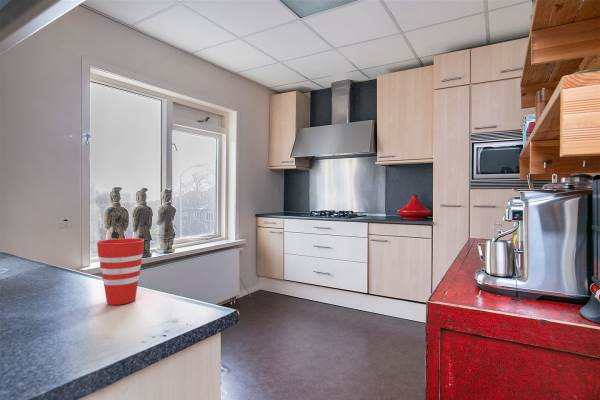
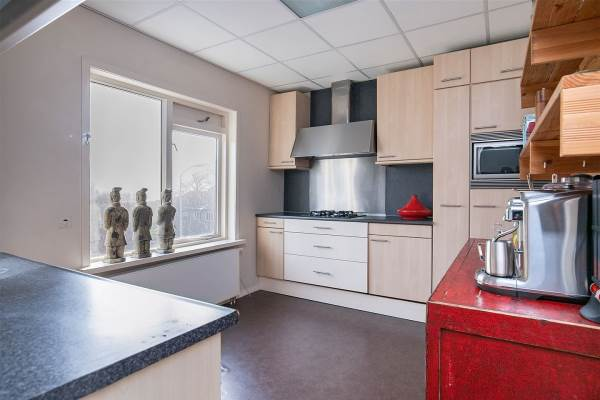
- cup [96,237,145,306]
